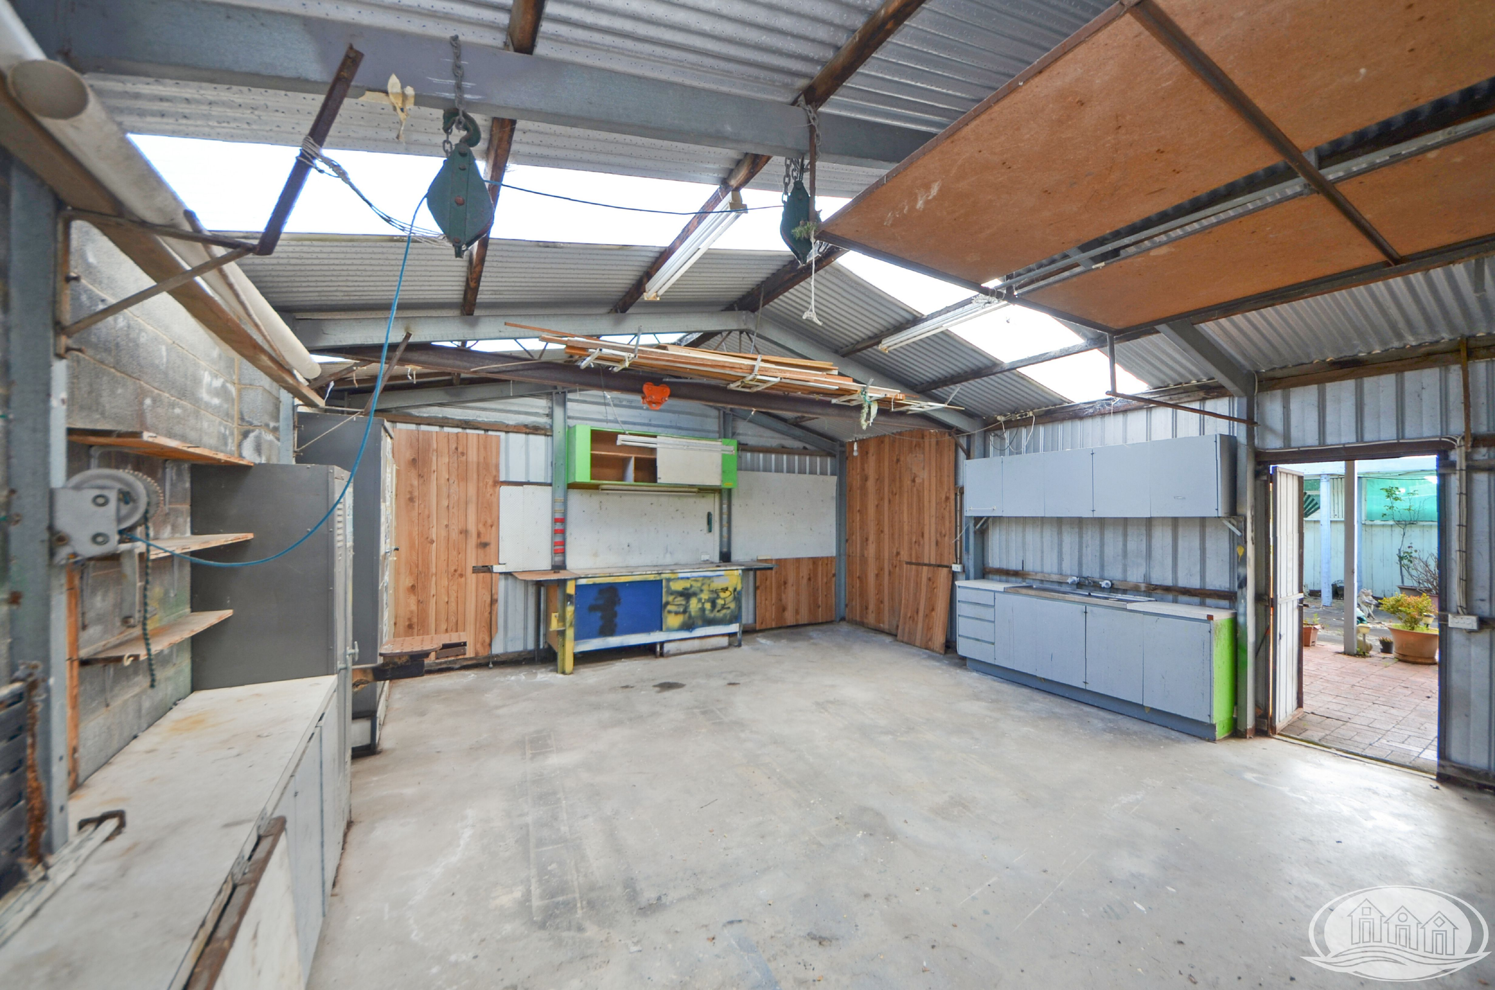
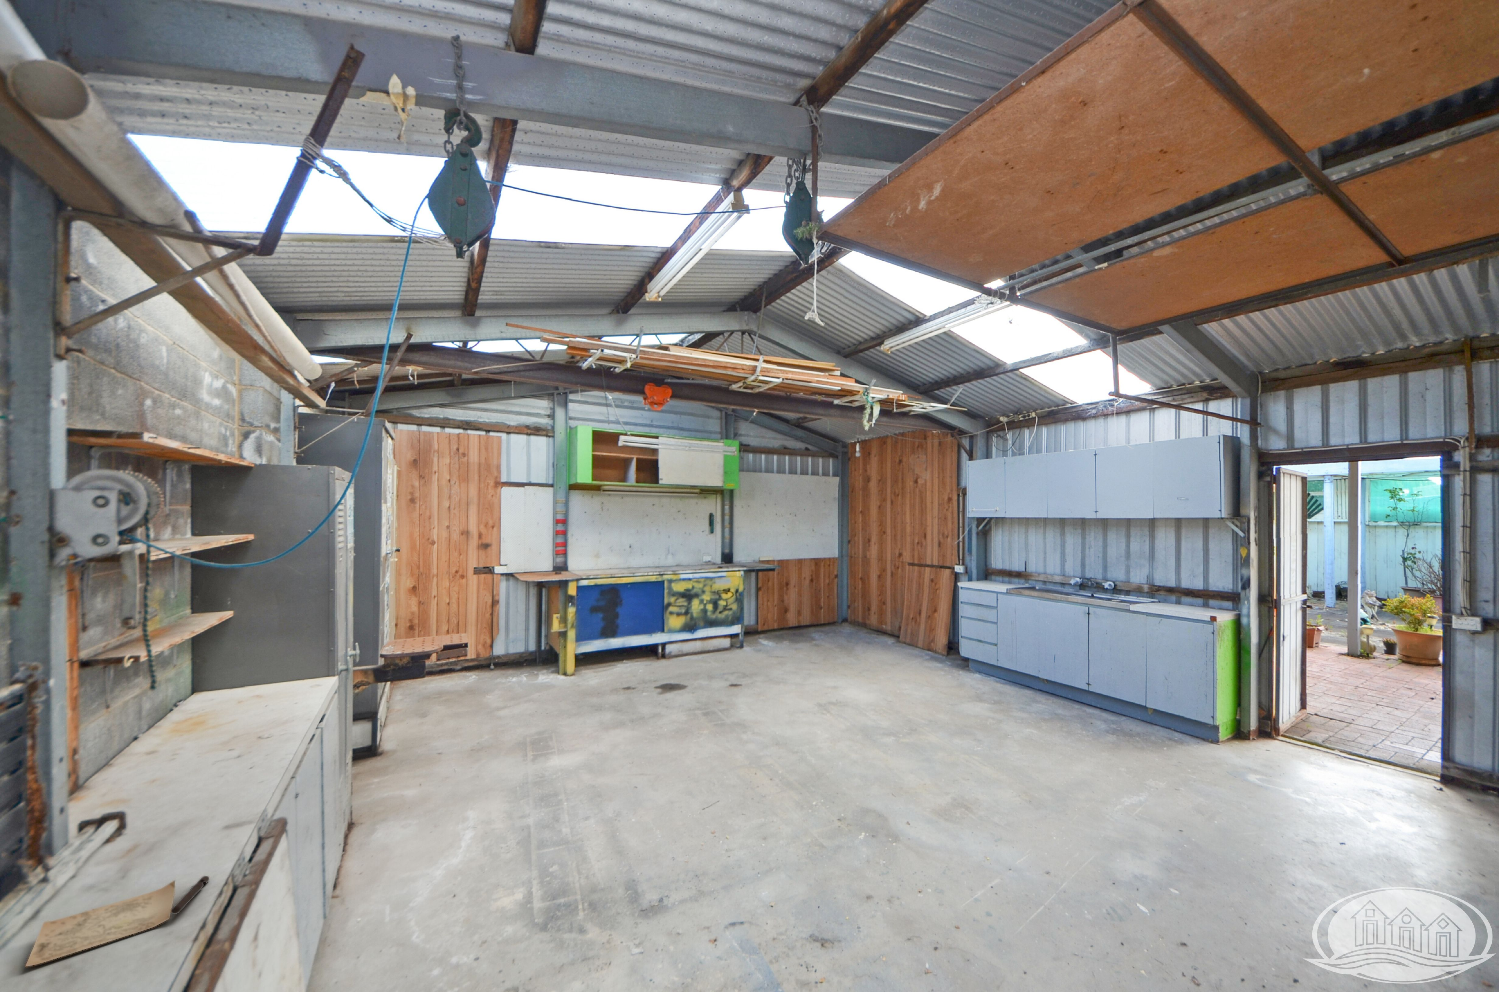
+ scroll [24,876,209,968]
